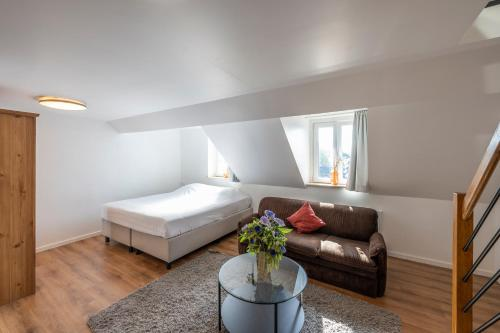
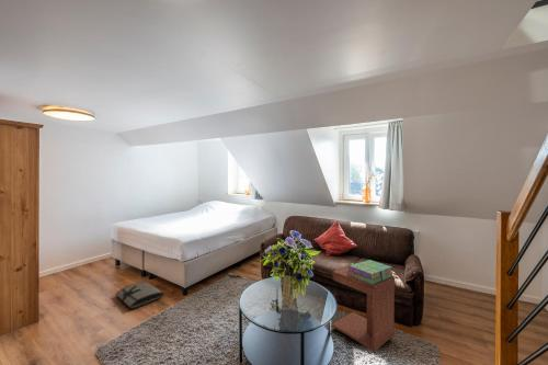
+ side table [331,263,396,352]
+ tool roll [115,281,165,309]
+ stack of books [347,259,395,285]
